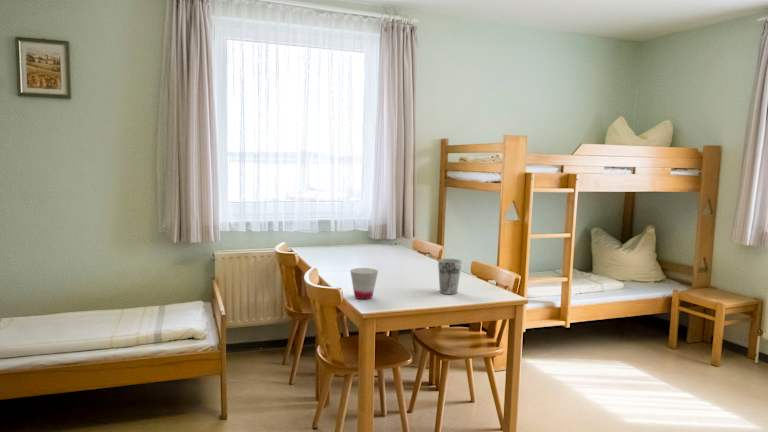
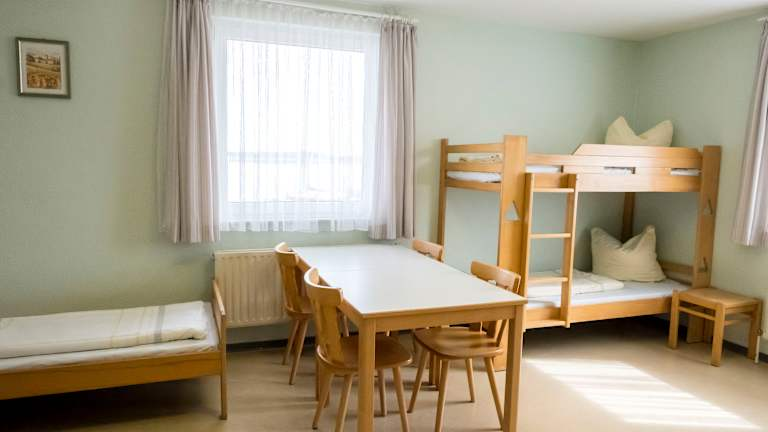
- cup [437,258,463,295]
- cup [349,267,379,300]
